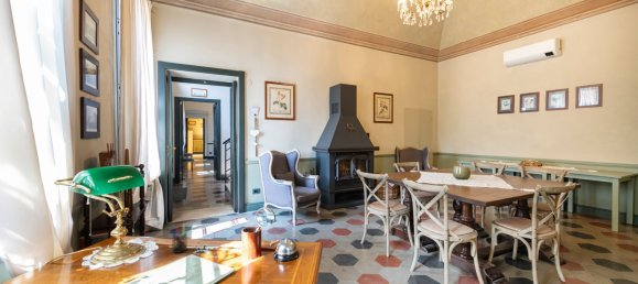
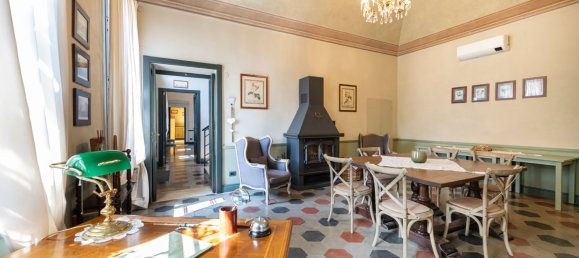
- pen holder [169,222,192,254]
